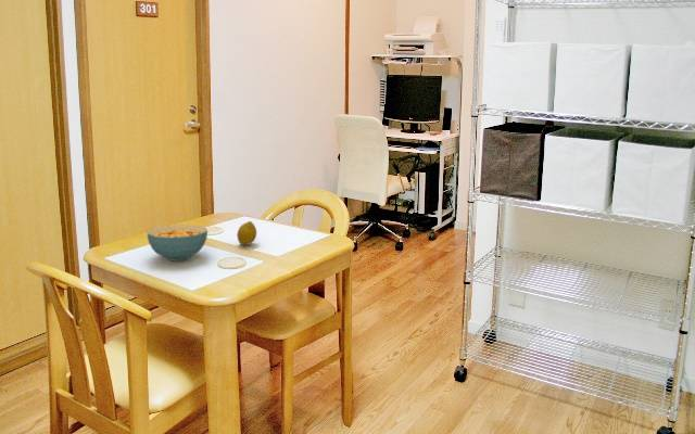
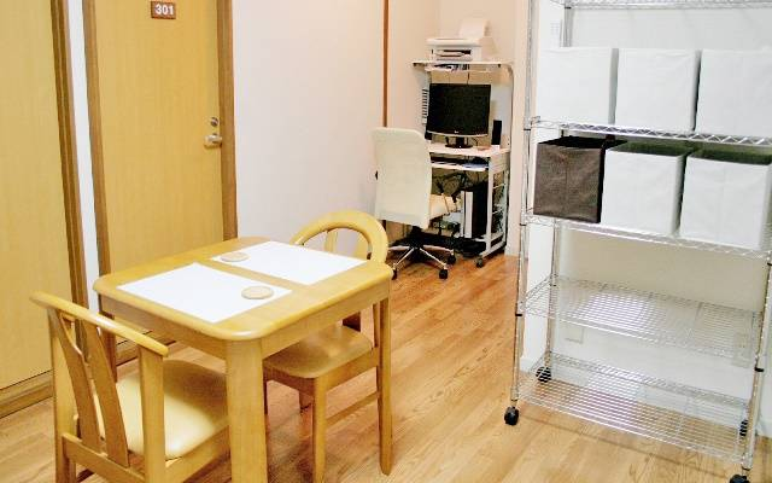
- cereal bowl [146,224,208,263]
- fruit [236,220,257,246]
